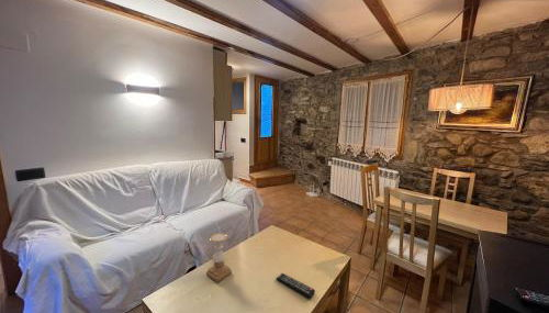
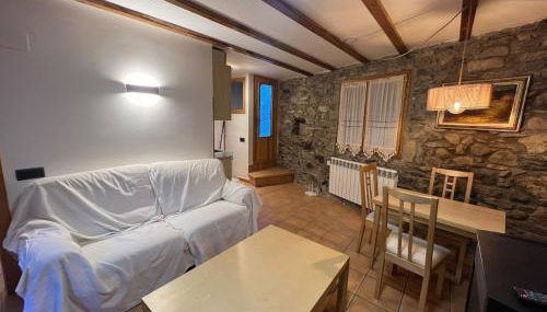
- remote control [276,272,316,299]
- candle holder [205,232,233,283]
